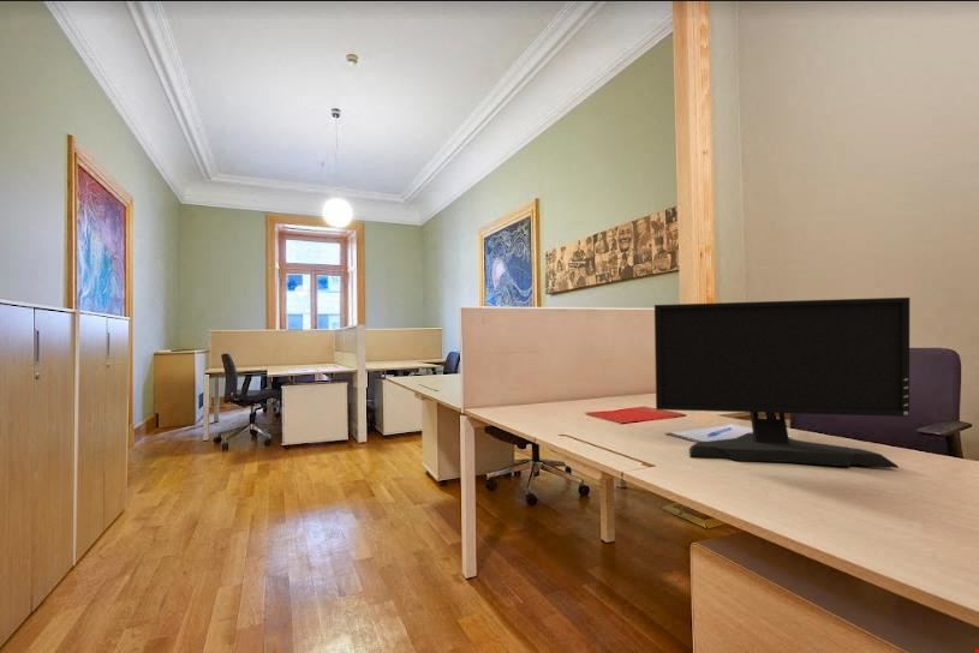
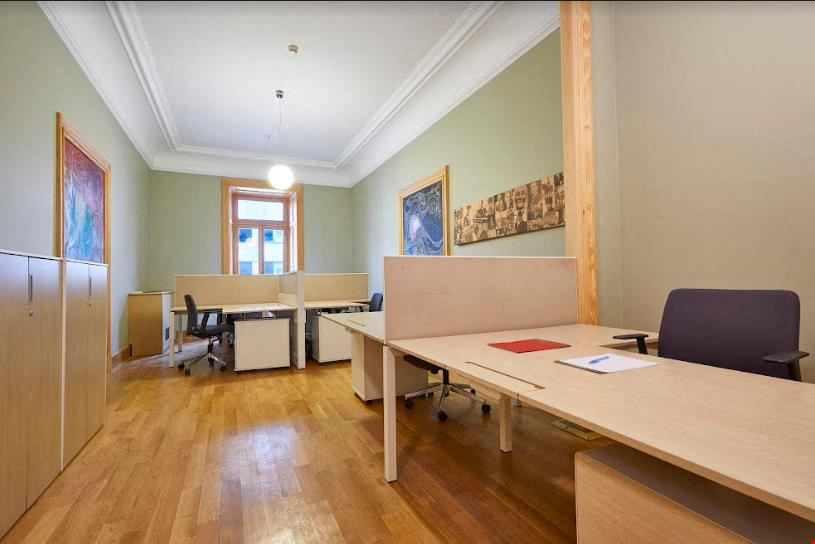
- computer monitor [653,296,911,469]
